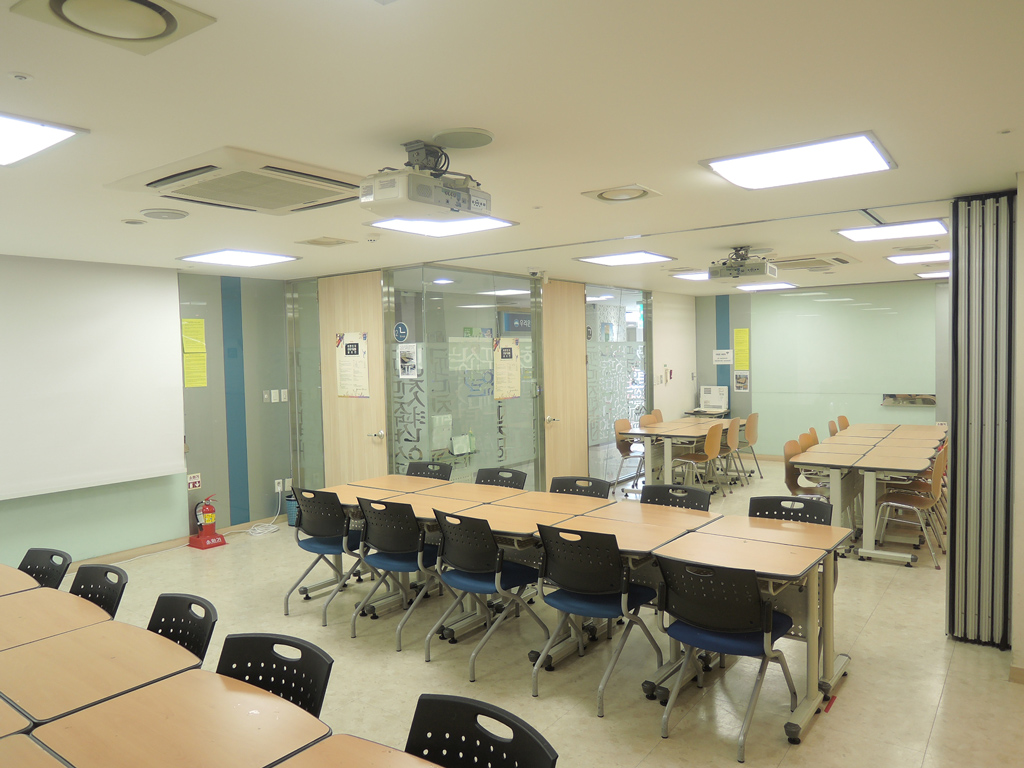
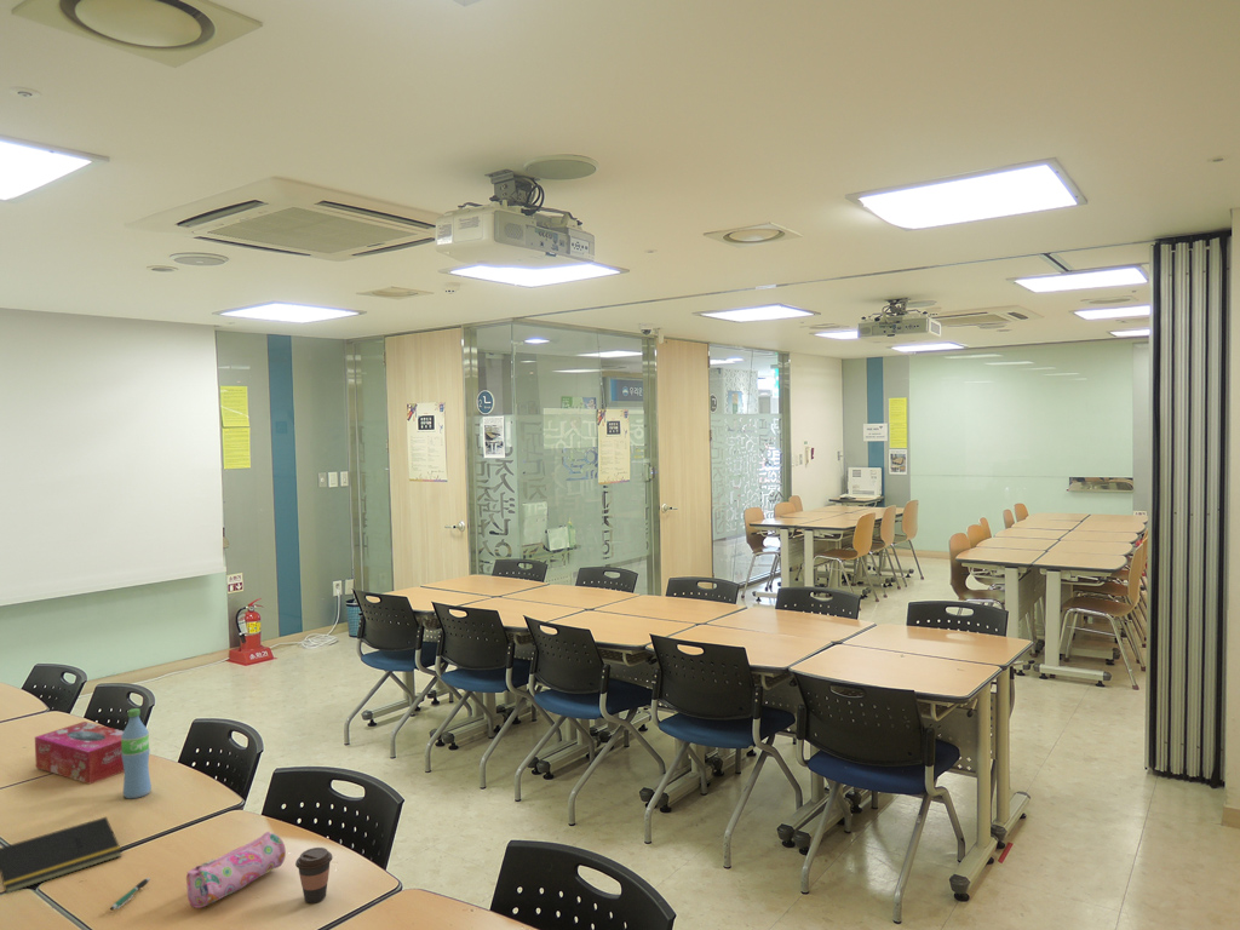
+ pencil case [185,831,287,909]
+ water bottle [121,707,153,800]
+ notepad [0,816,122,895]
+ pen [109,877,151,912]
+ tissue box [34,721,125,785]
+ coffee cup [294,846,334,905]
